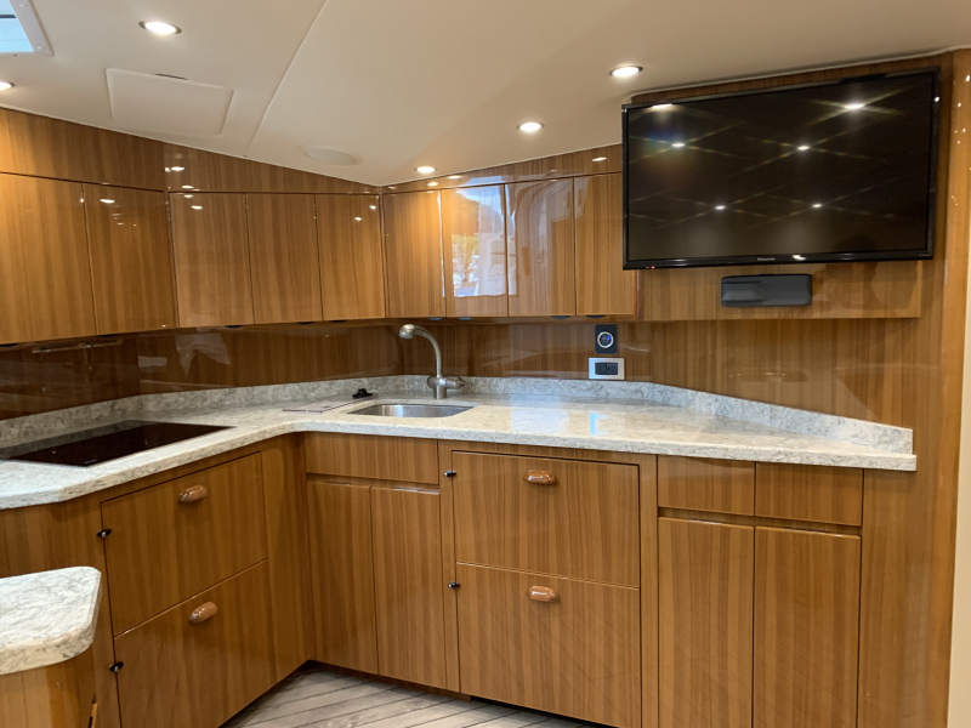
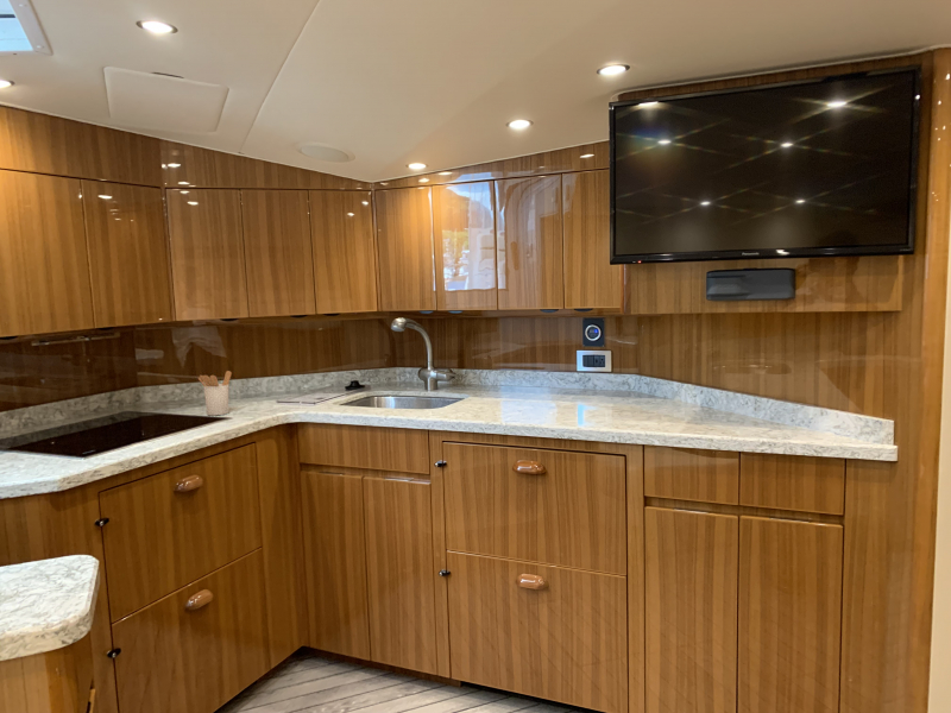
+ utensil holder [197,370,233,417]
